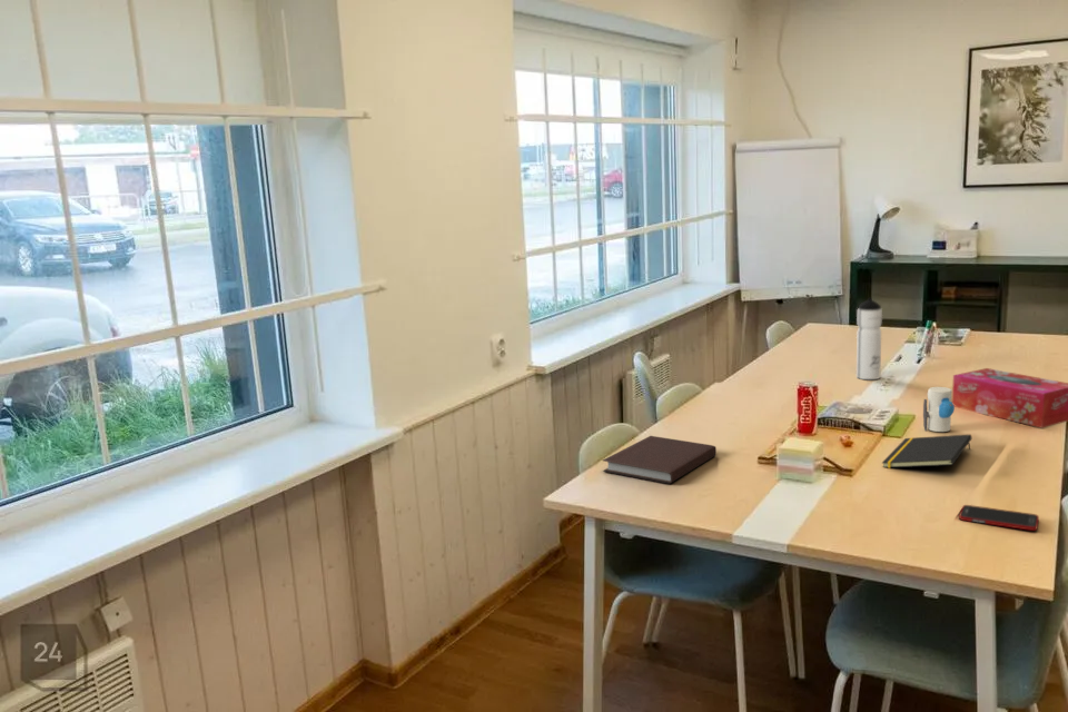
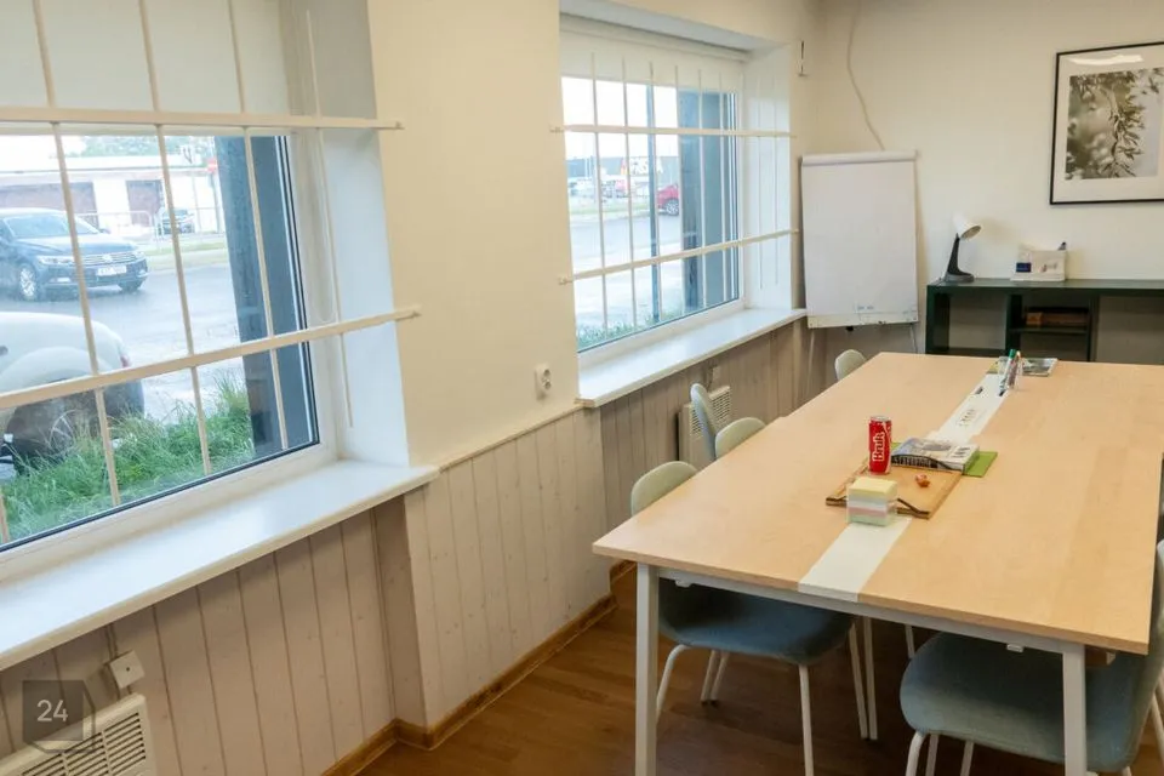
- water bottle [856,297,883,380]
- toy [922,386,956,433]
- tissue box [951,367,1068,429]
- notepad [881,434,972,469]
- notebook [602,435,718,485]
- cell phone [958,504,1040,532]
